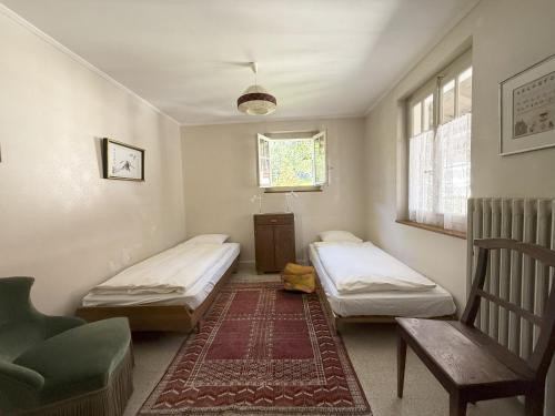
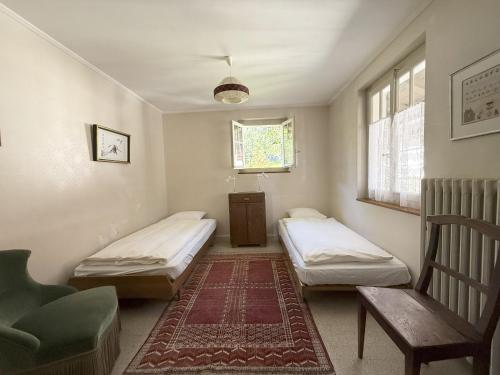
- backpack [278,262,316,294]
